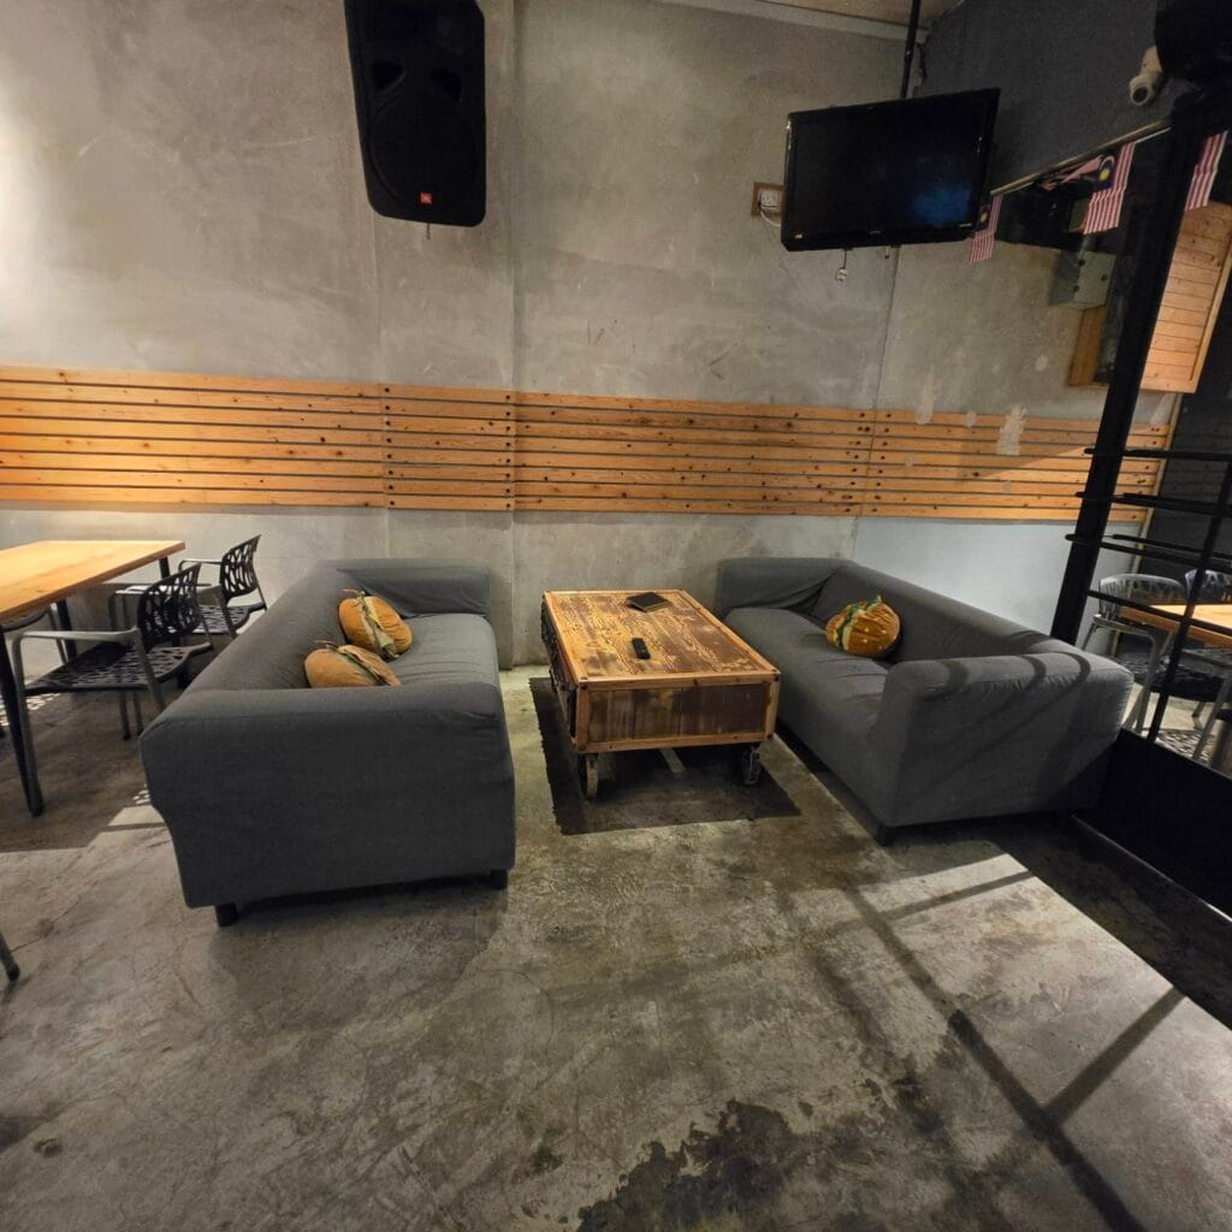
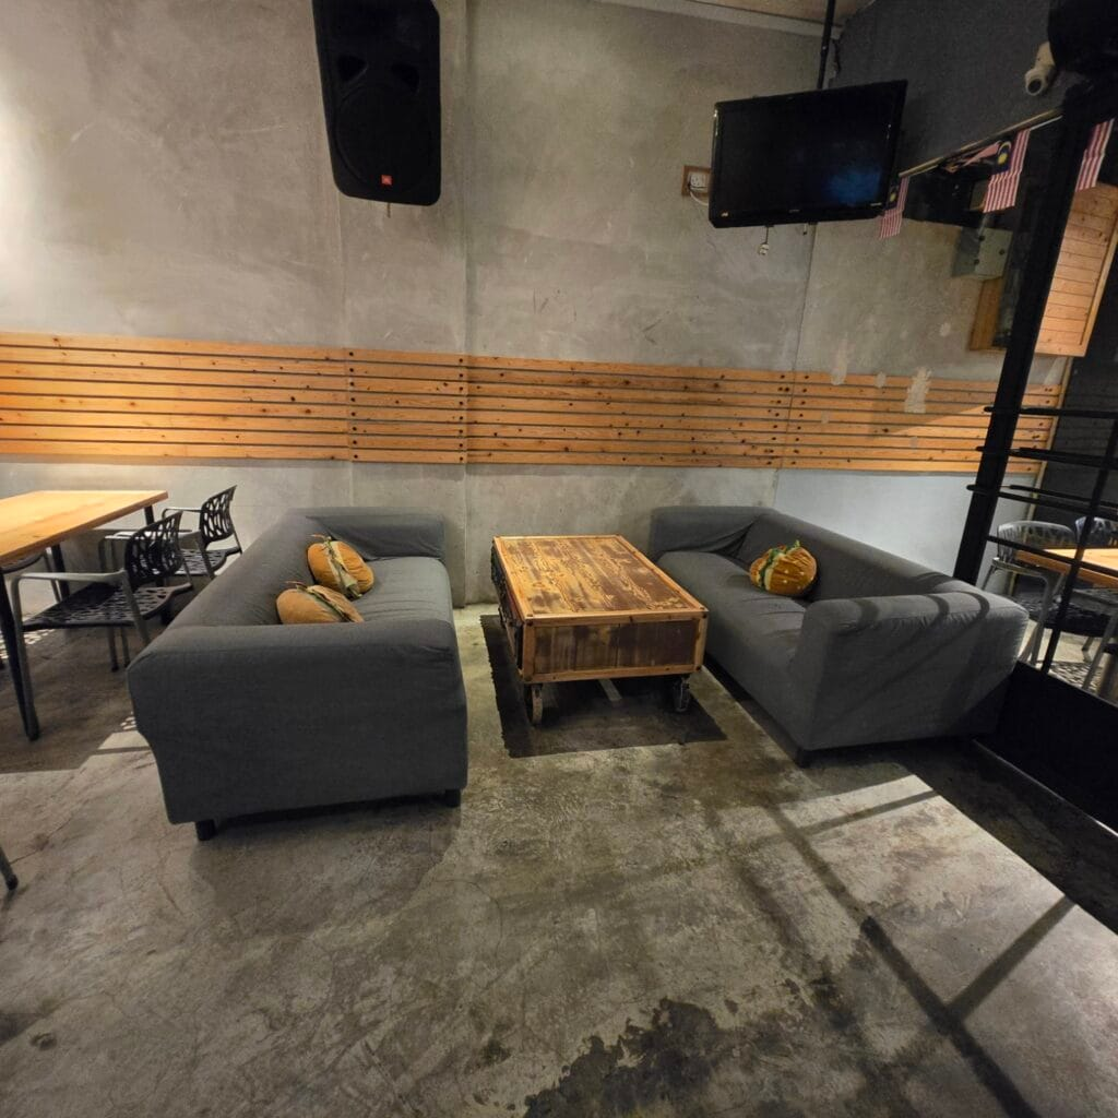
- notepad [623,590,674,614]
- remote control [630,636,652,659]
